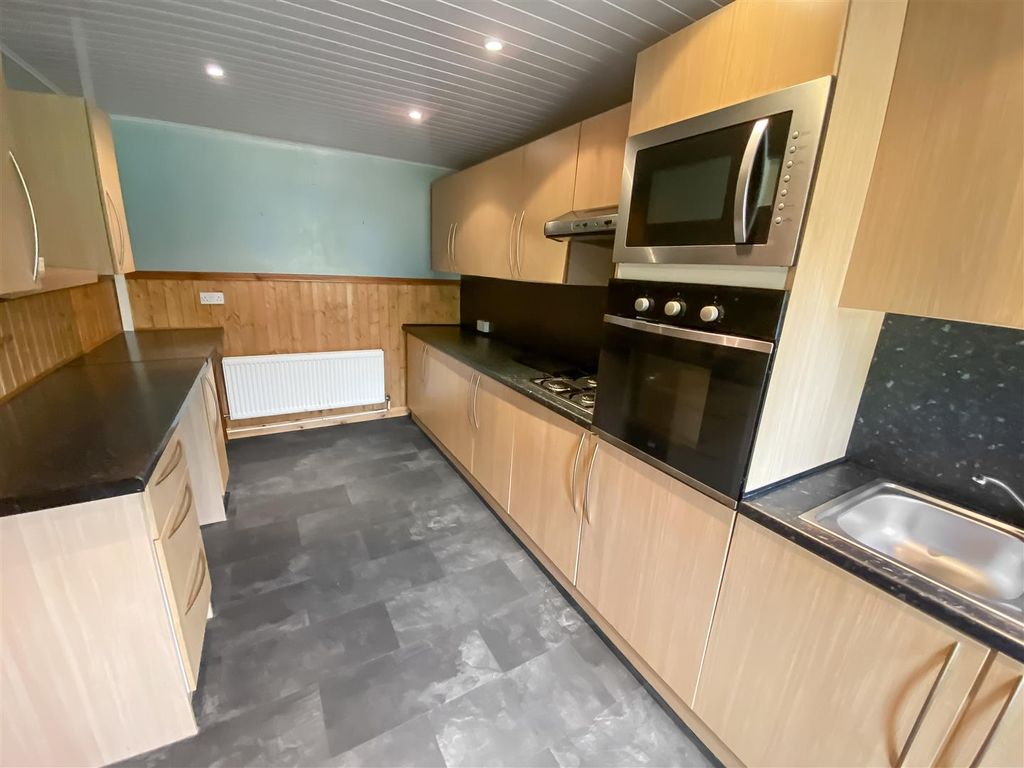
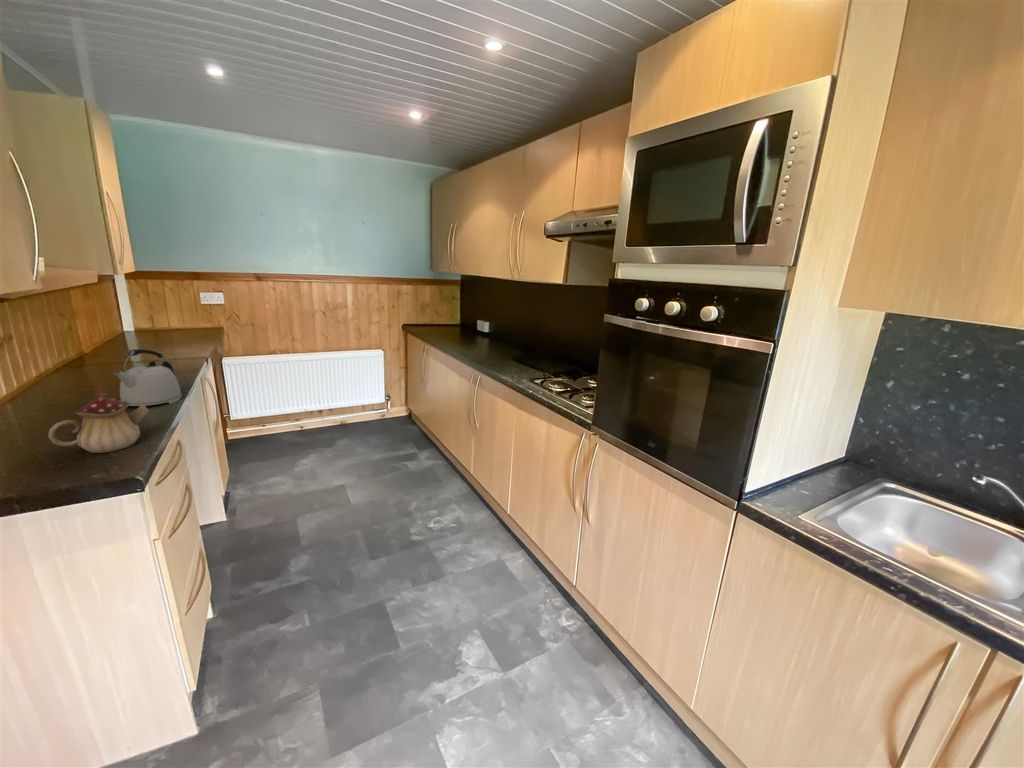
+ teapot [47,391,151,454]
+ kettle [113,348,183,407]
